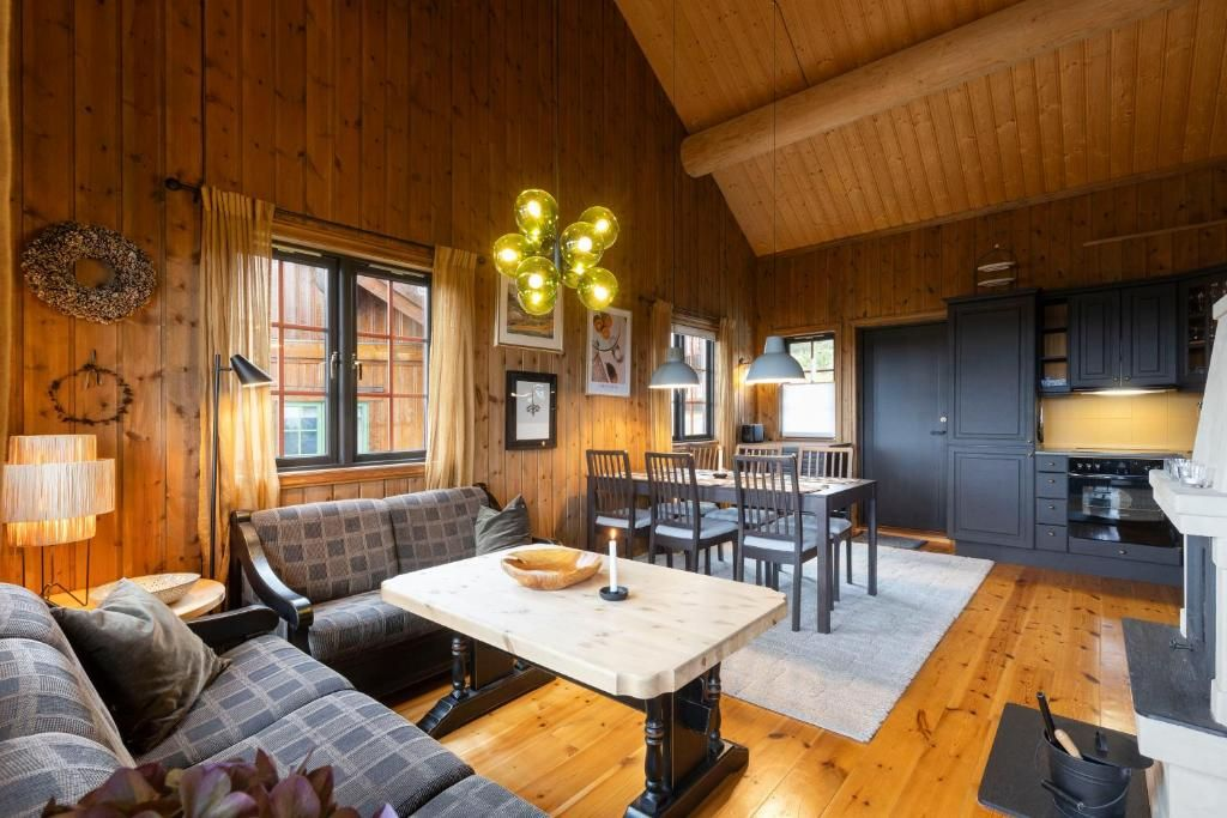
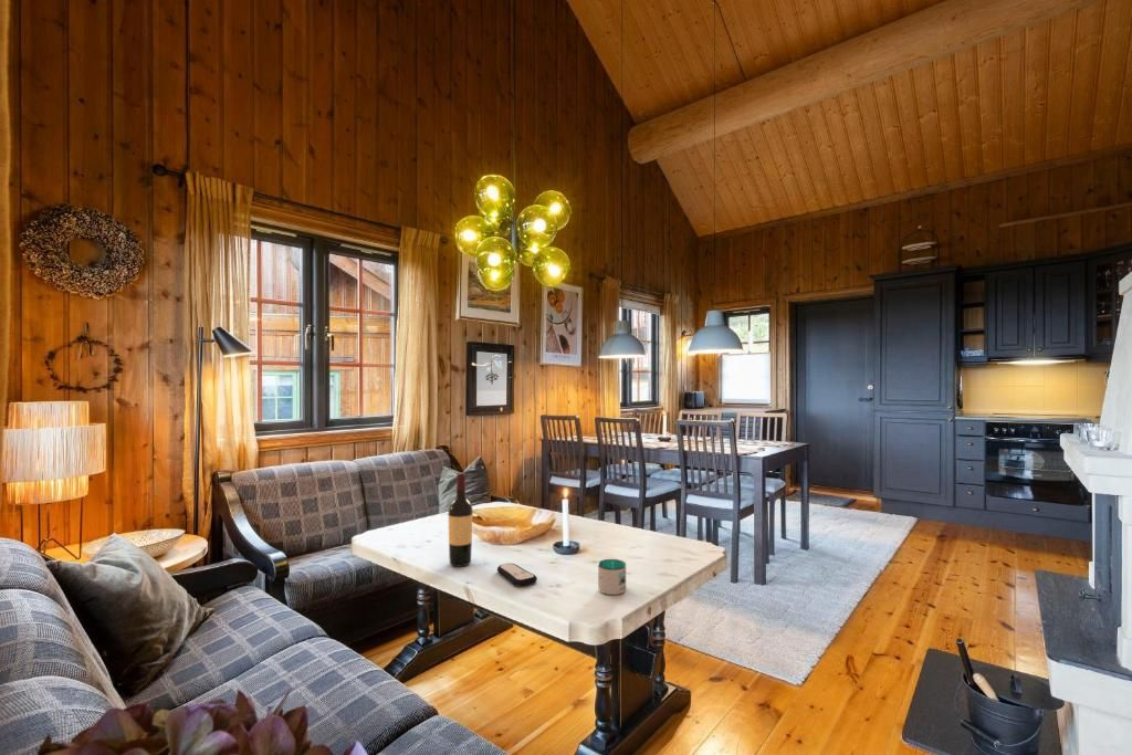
+ mug [596,558,628,596]
+ remote control [496,563,538,587]
+ wine bottle [447,472,474,567]
